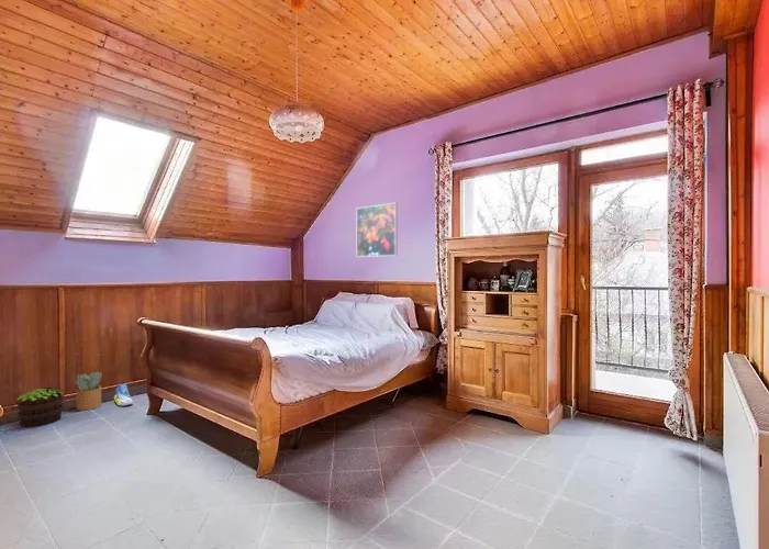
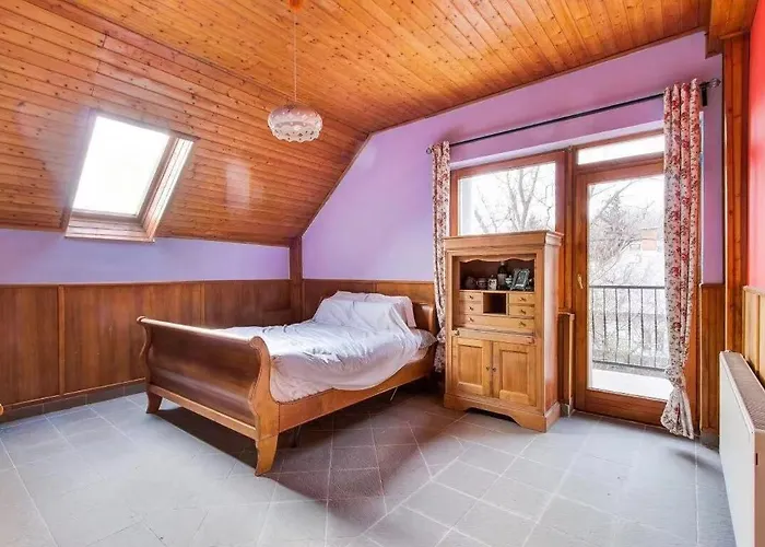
- potted plant [70,370,102,412]
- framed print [355,202,399,258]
- sneaker [113,383,134,407]
- potted plant [15,386,65,427]
